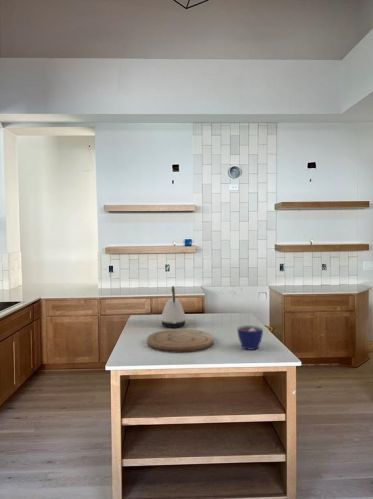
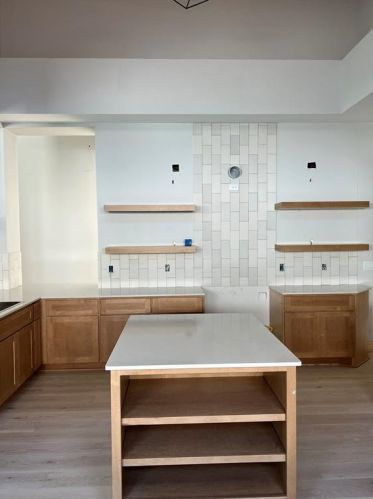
- kettle [160,285,187,329]
- cup [236,324,264,351]
- cutting board [146,328,215,354]
